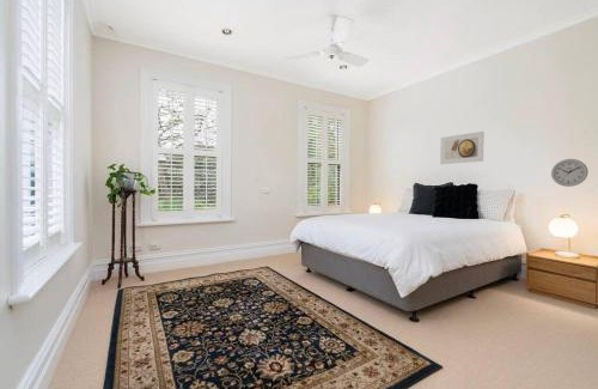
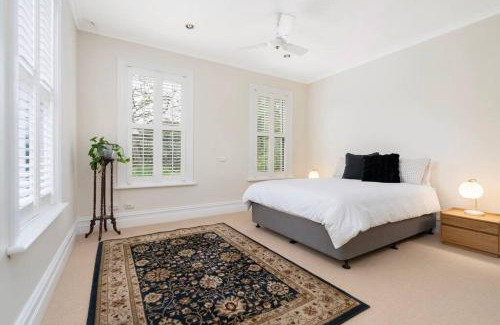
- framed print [439,130,486,165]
- wall clock [550,158,590,188]
